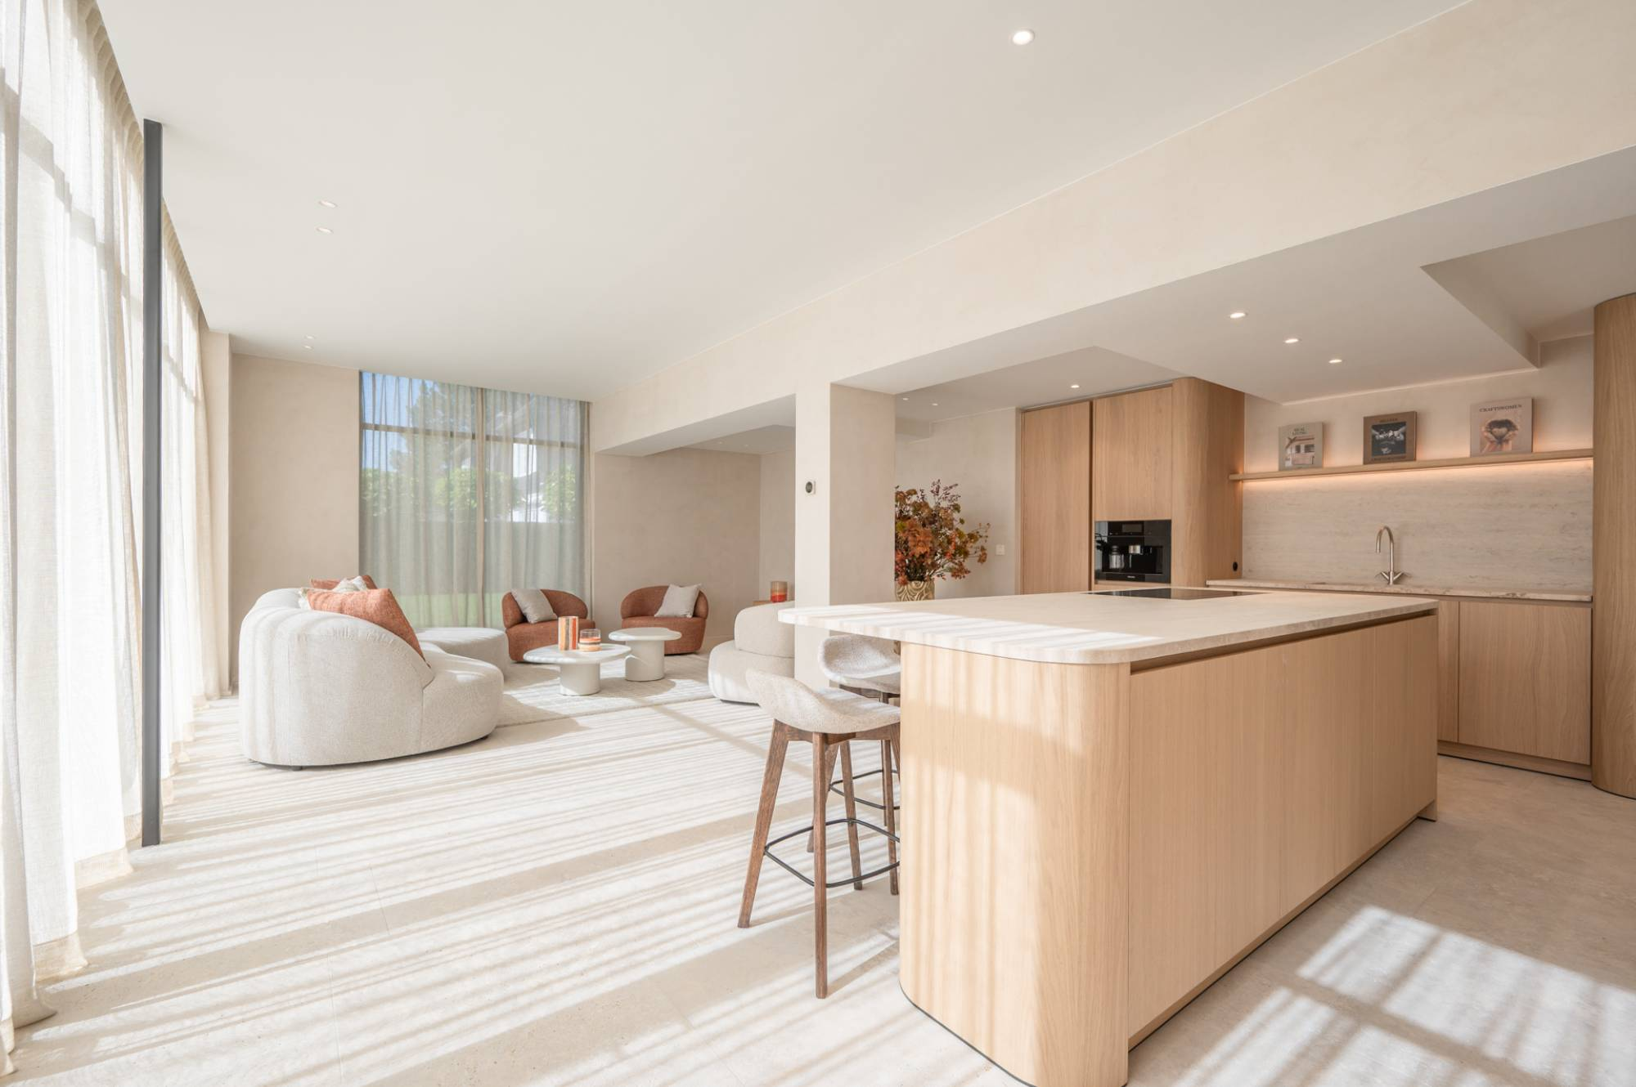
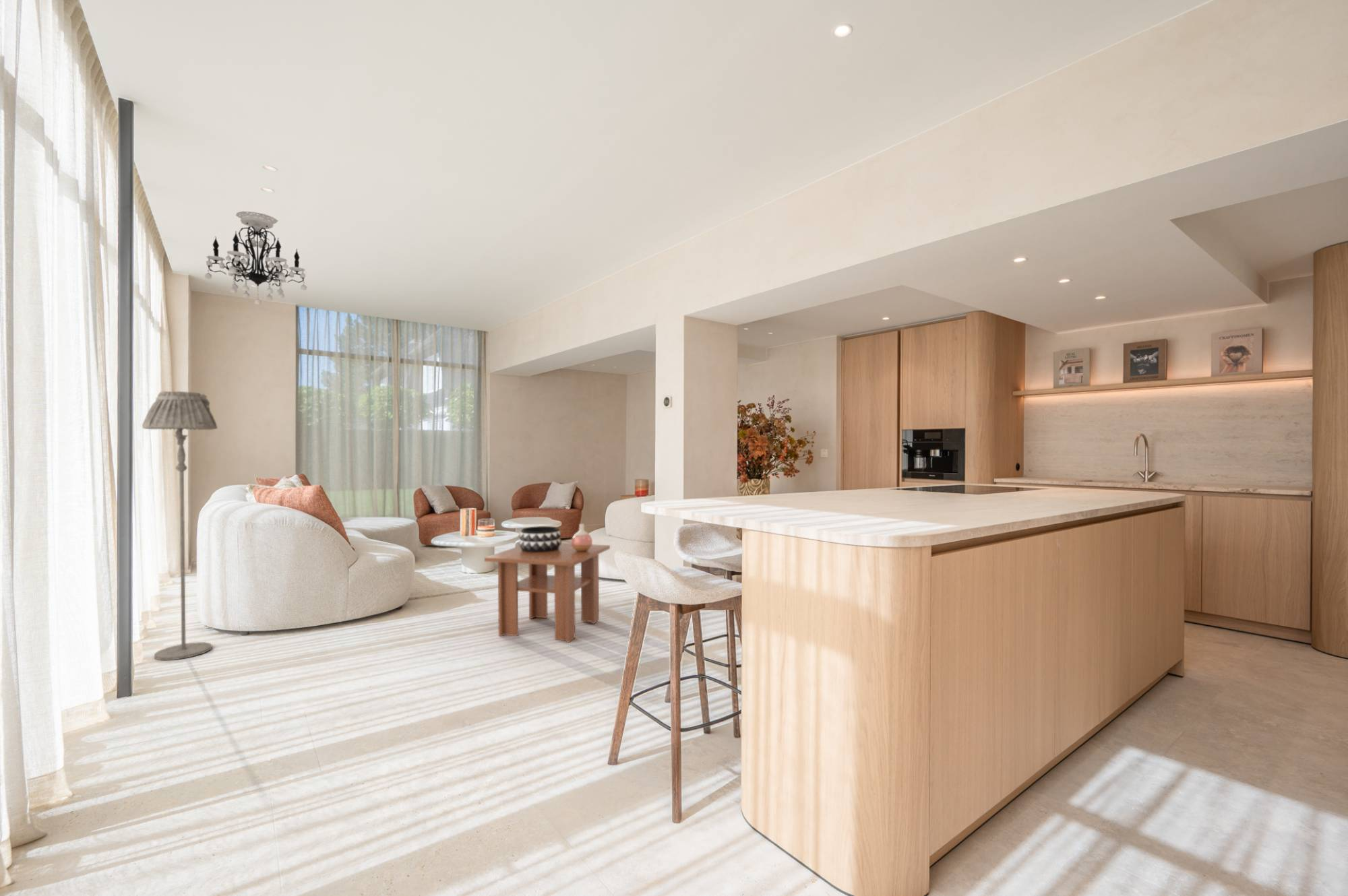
+ coffee table [484,542,611,643]
+ floor lamp [142,391,218,661]
+ chandelier [204,211,307,305]
+ vase [571,523,593,552]
+ decorative bowl [518,525,563,552]
